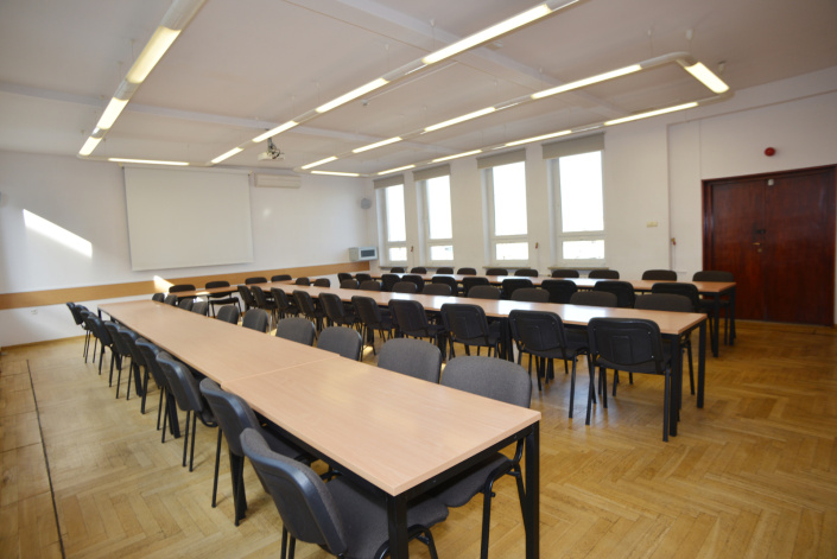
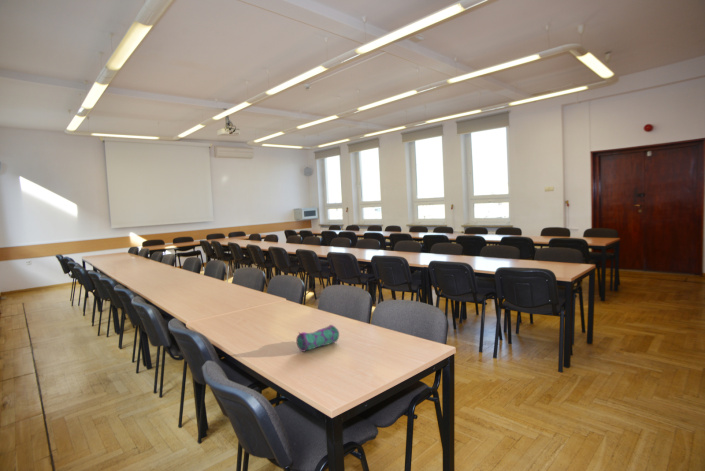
+ pencil case [295,324,340,353]
